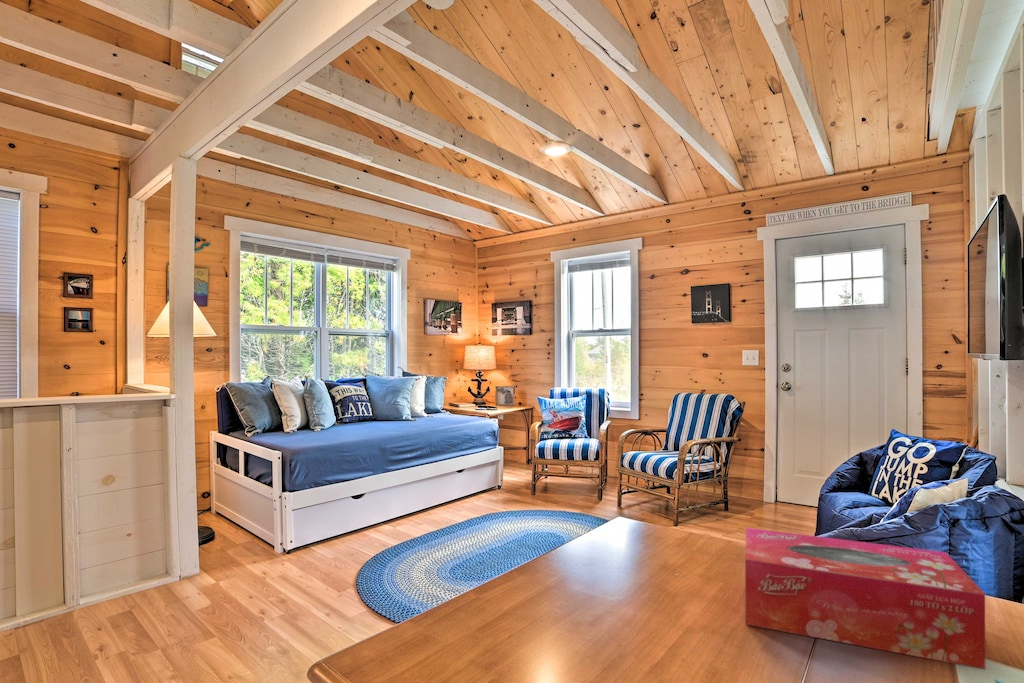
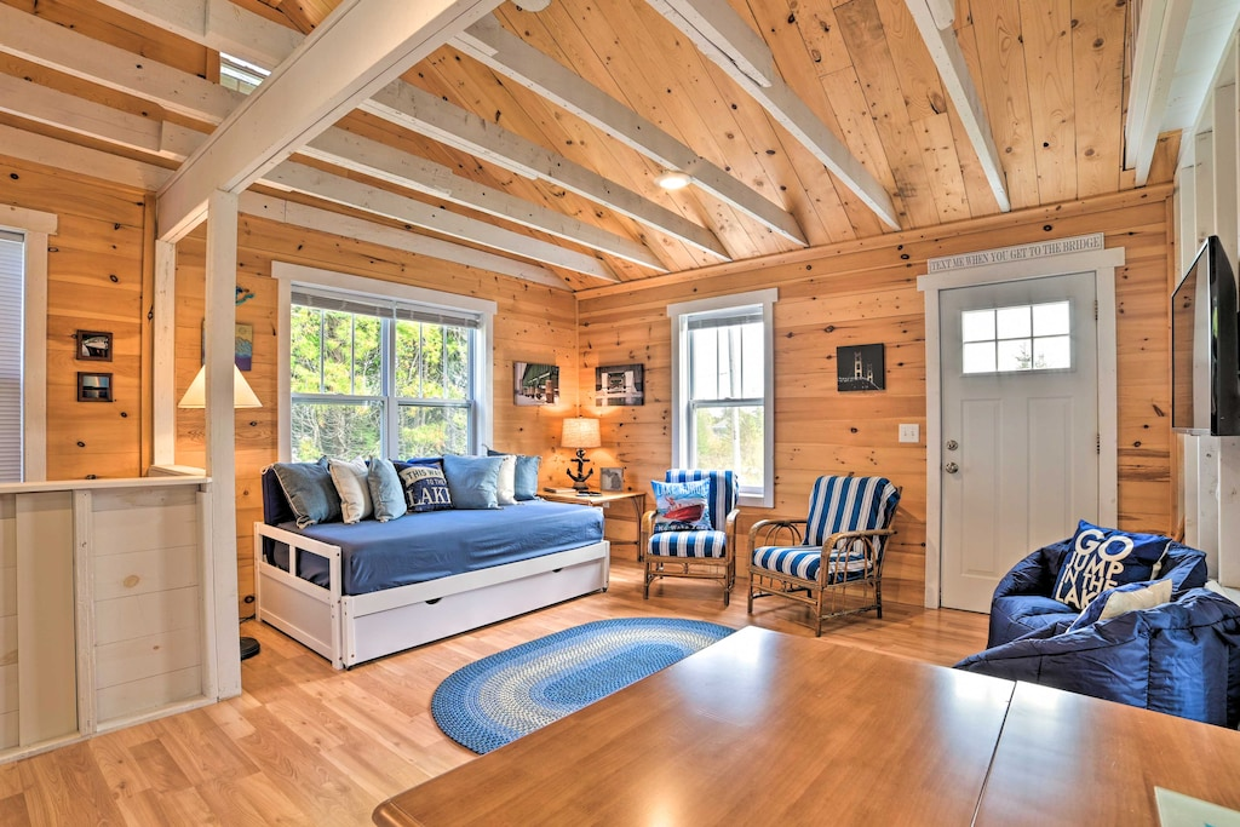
- tissue box [744,527,986,670]
